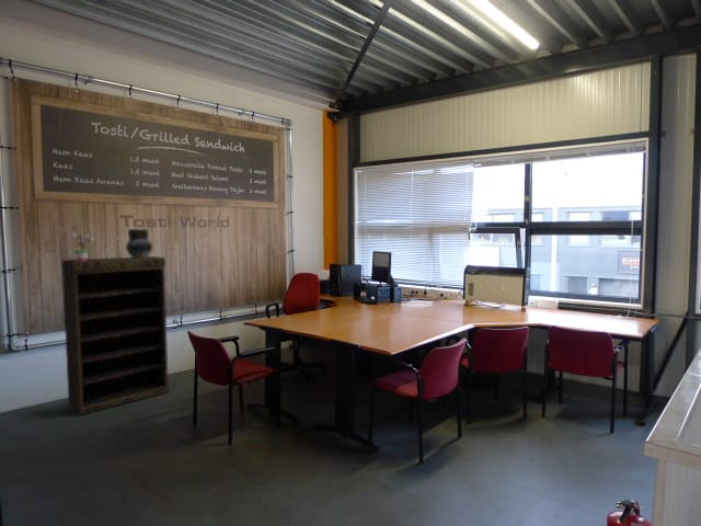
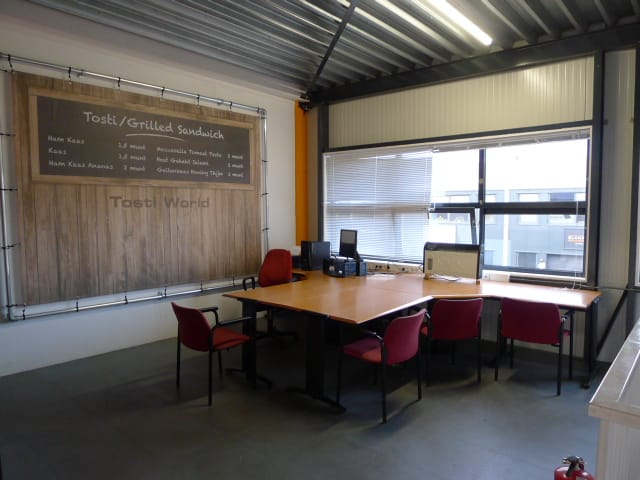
- potted plant [66,221,93,261]
- bookshelf [61,255,171,416]
- ceramic jug [125,228,153,258]
